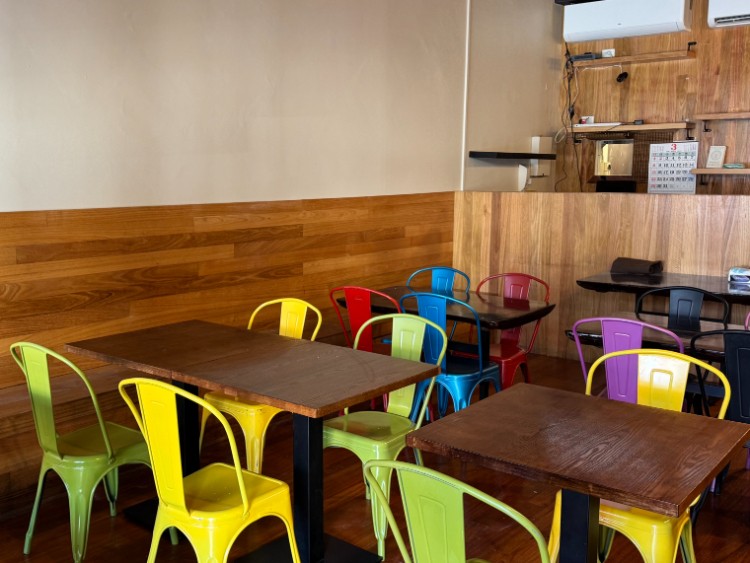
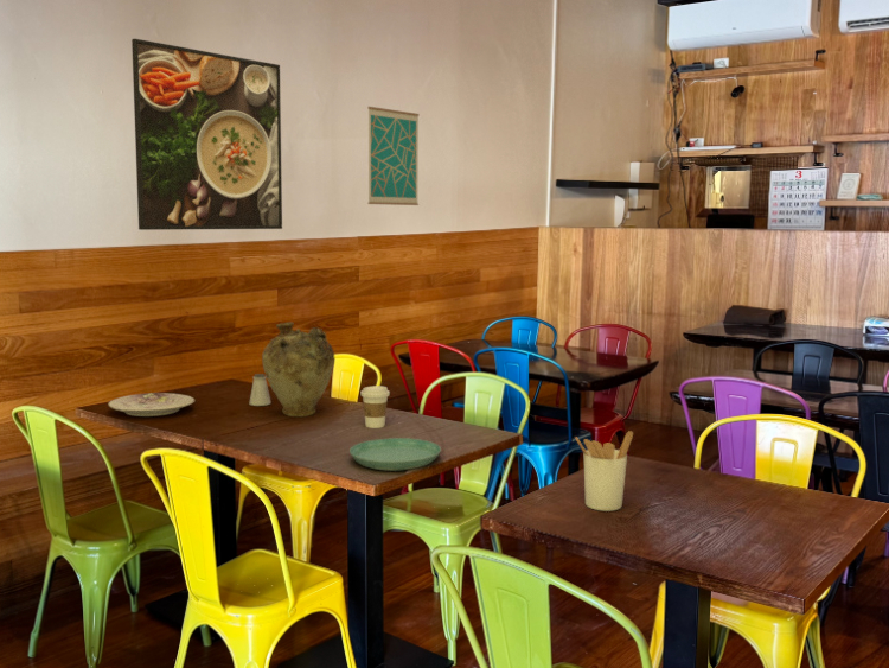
+ coffee cup [359,384,391,430]
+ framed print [130,38,283,231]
+ saltshaker [248,373,273,407]
+ plate [107,392,196,418]
+ wall art [366,106,420,206]
+ saucer [348,437,442,472]
+ vase [261,320,335,418]
+ utensil holder [574,430,634,513]
